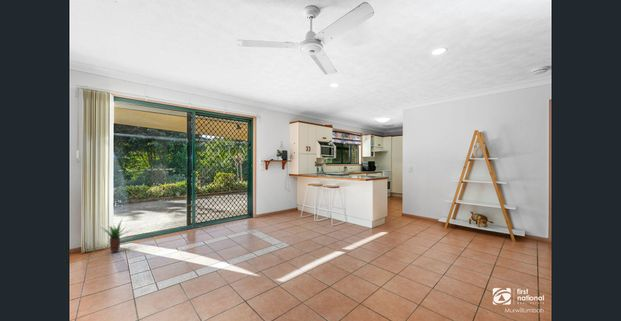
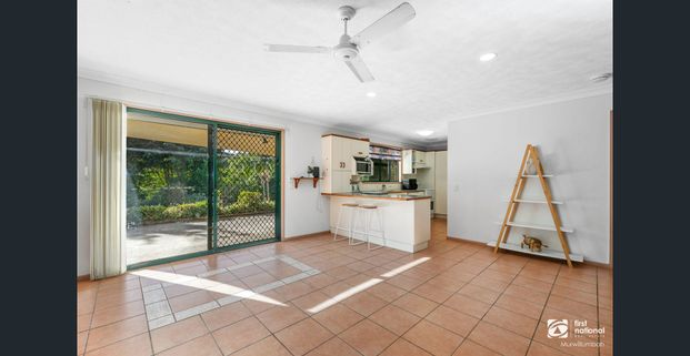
- potted plant [101,219,133,254]
